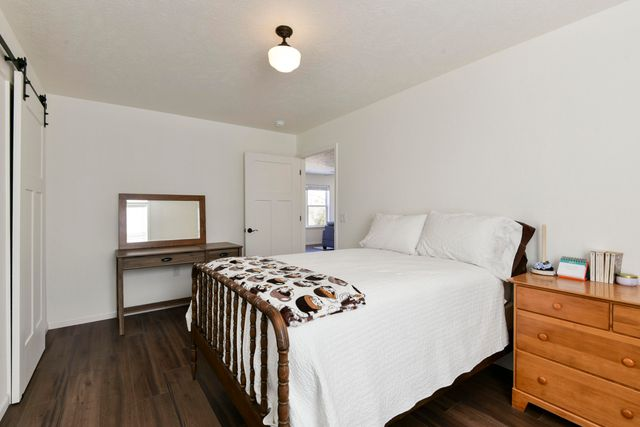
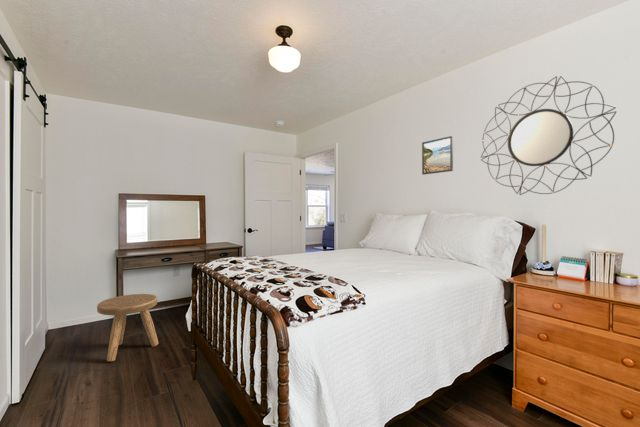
+ stool [96,293,159,362]
+ home mirror [480,75,618,196]
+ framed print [421,135,454,176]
